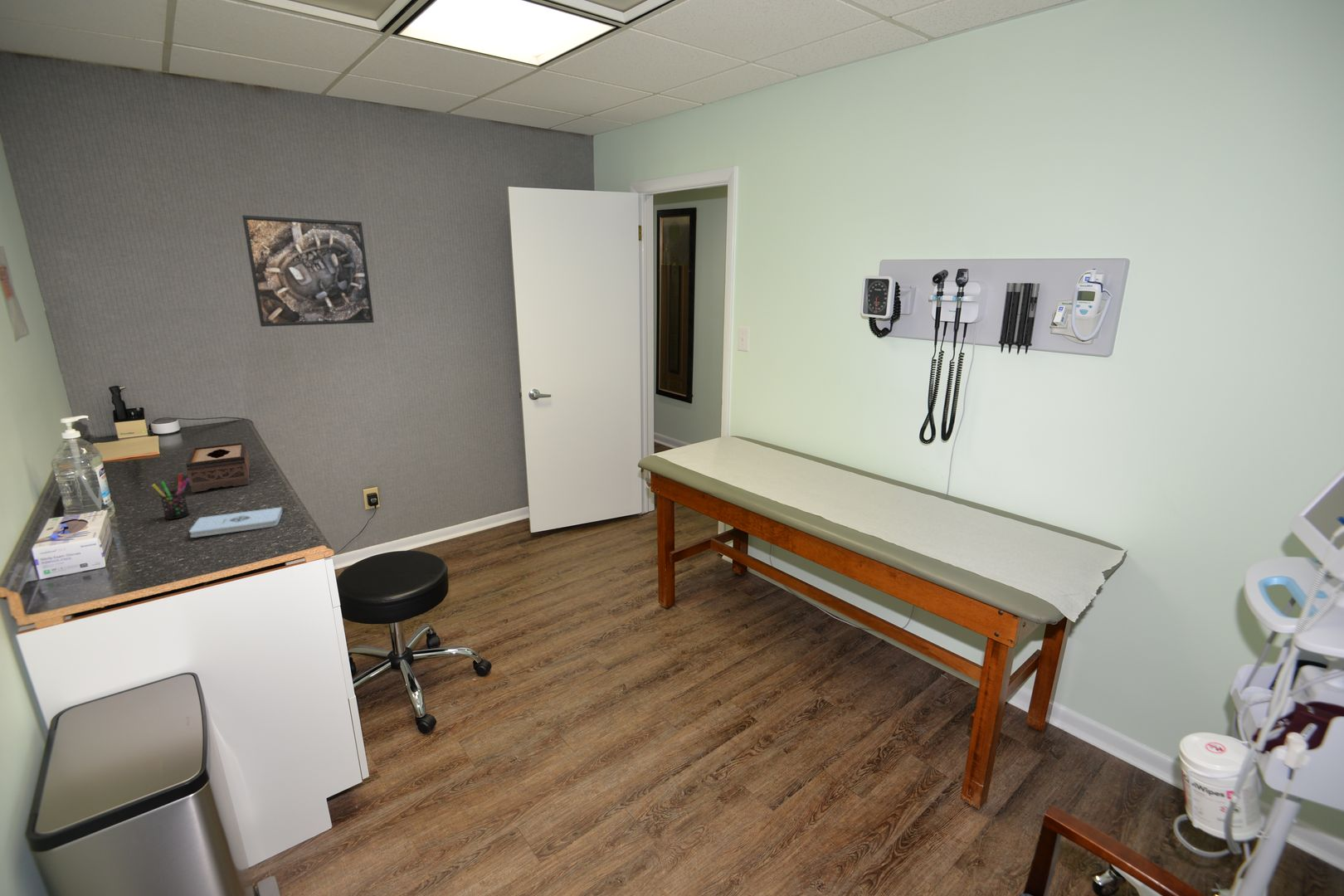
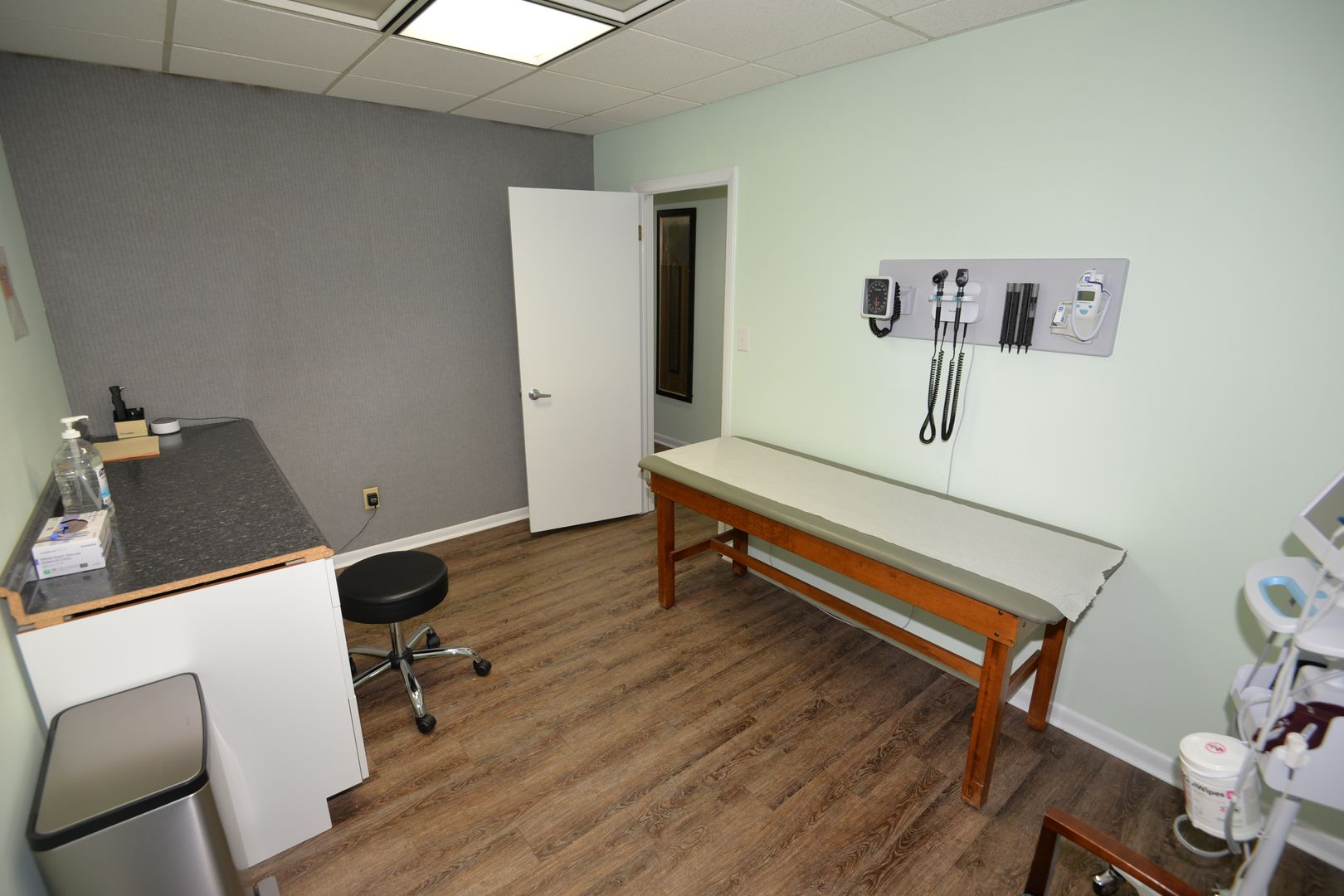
- pen holder [151,473,190,520]
- notepad [188,506,283,538]
- tissue box [185,441,250,493]
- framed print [241,214,375,328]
